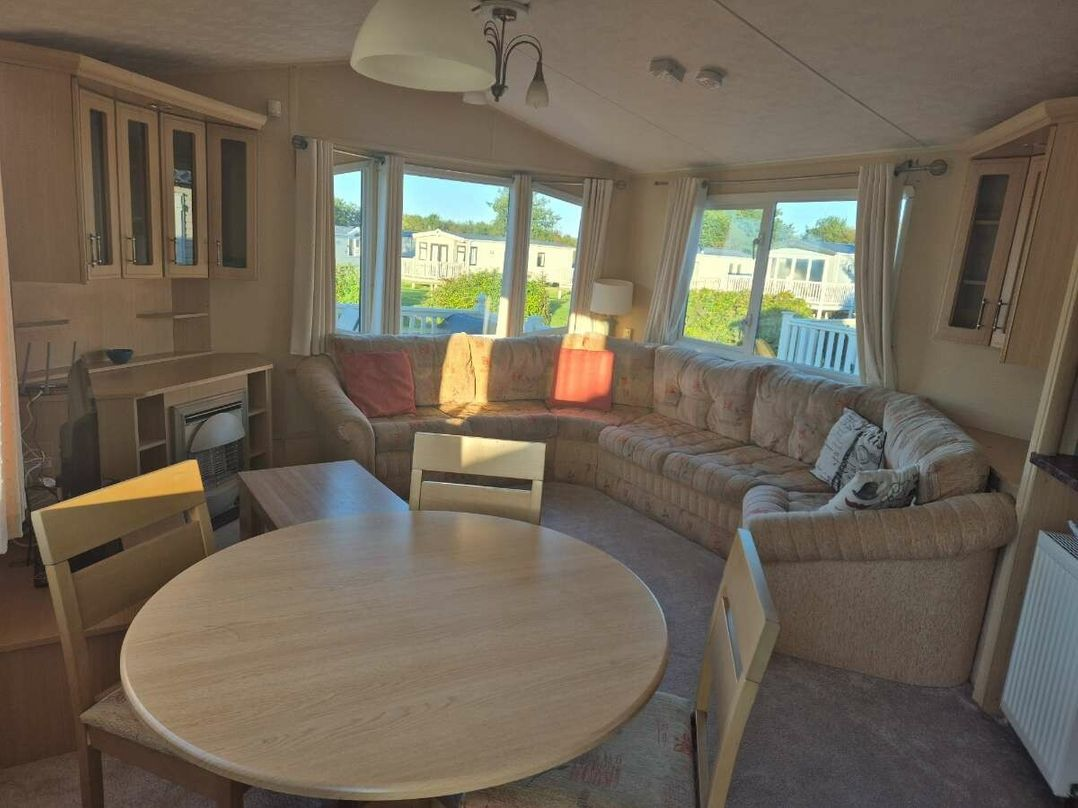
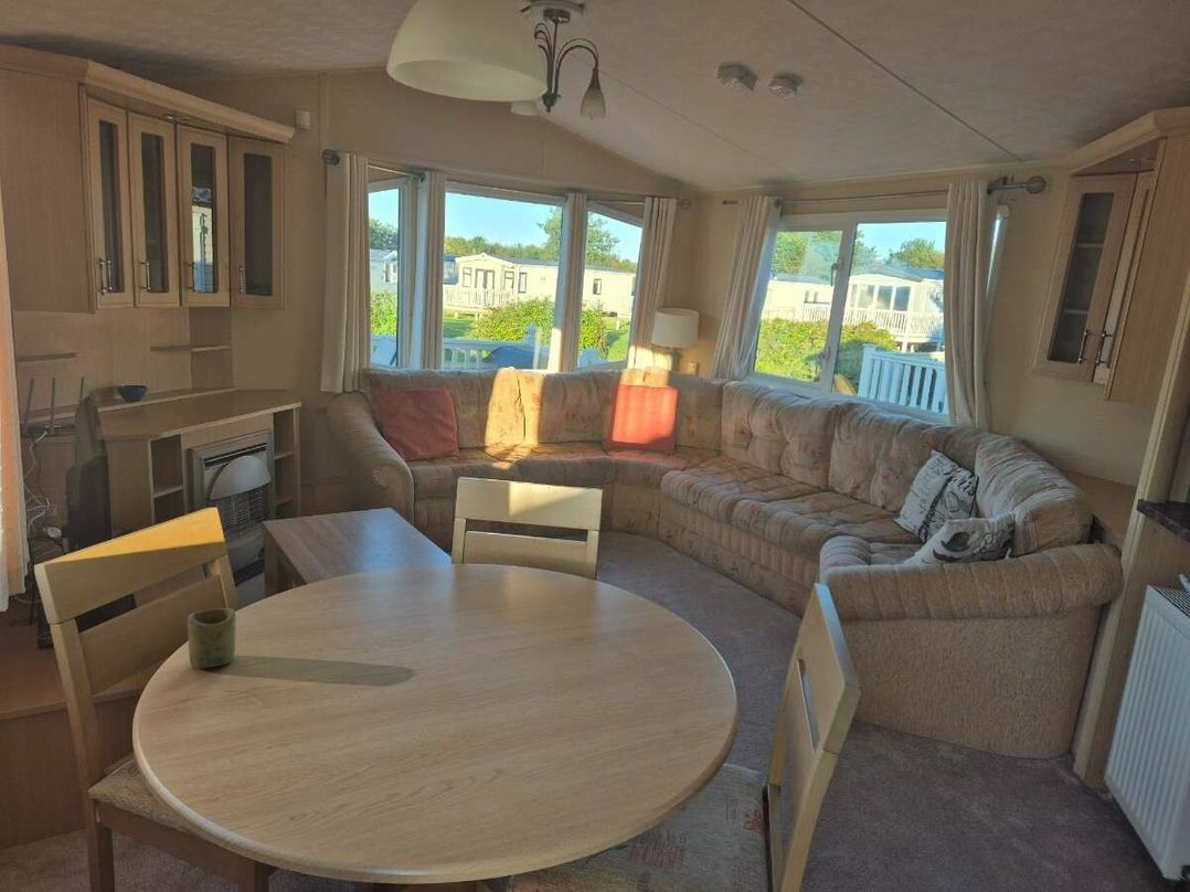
+ cup [187,607,236,669]
